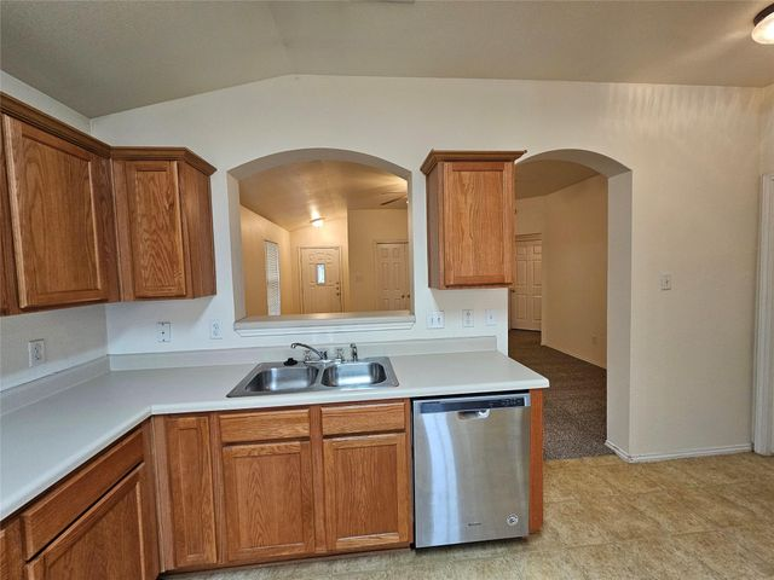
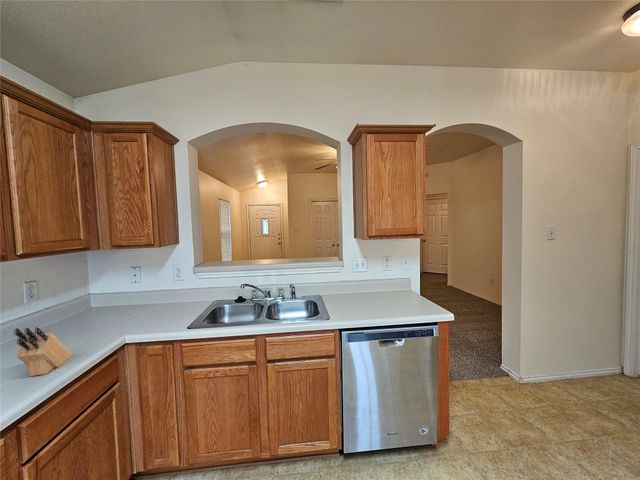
+ knife block [13,326,73,377]
